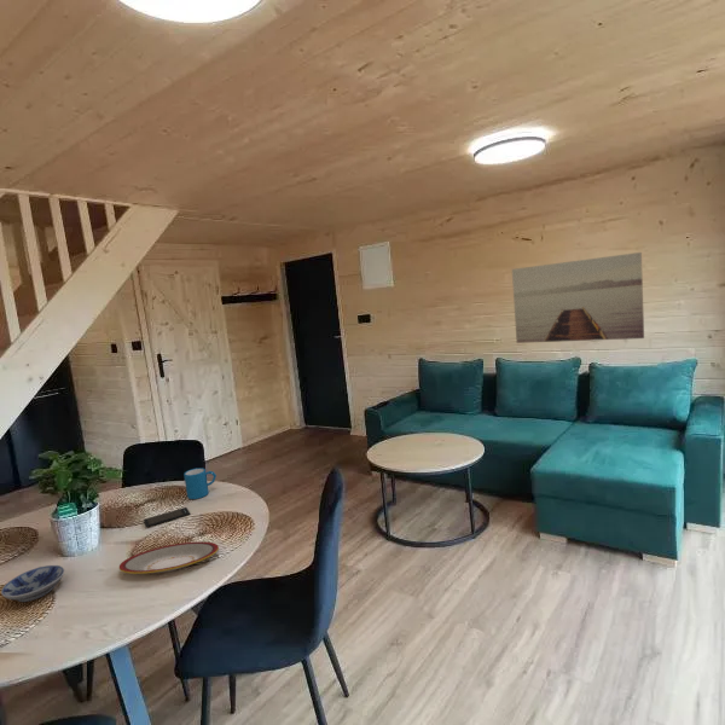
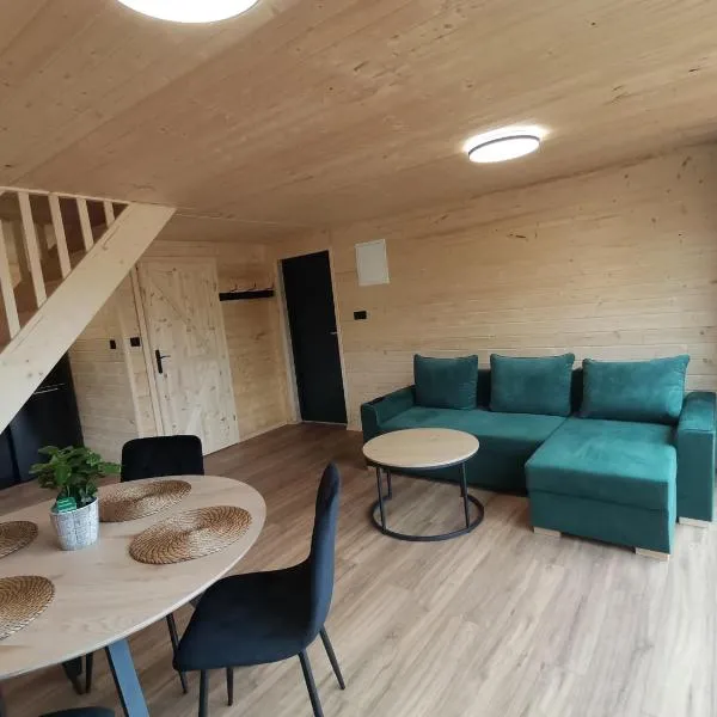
- mug [182,466,218,500]
- plate [118,540,220,575]
- wall art [511,251,645,344]
- bowl [0,564,65,603]
- smartphone [143,506,191,528]
